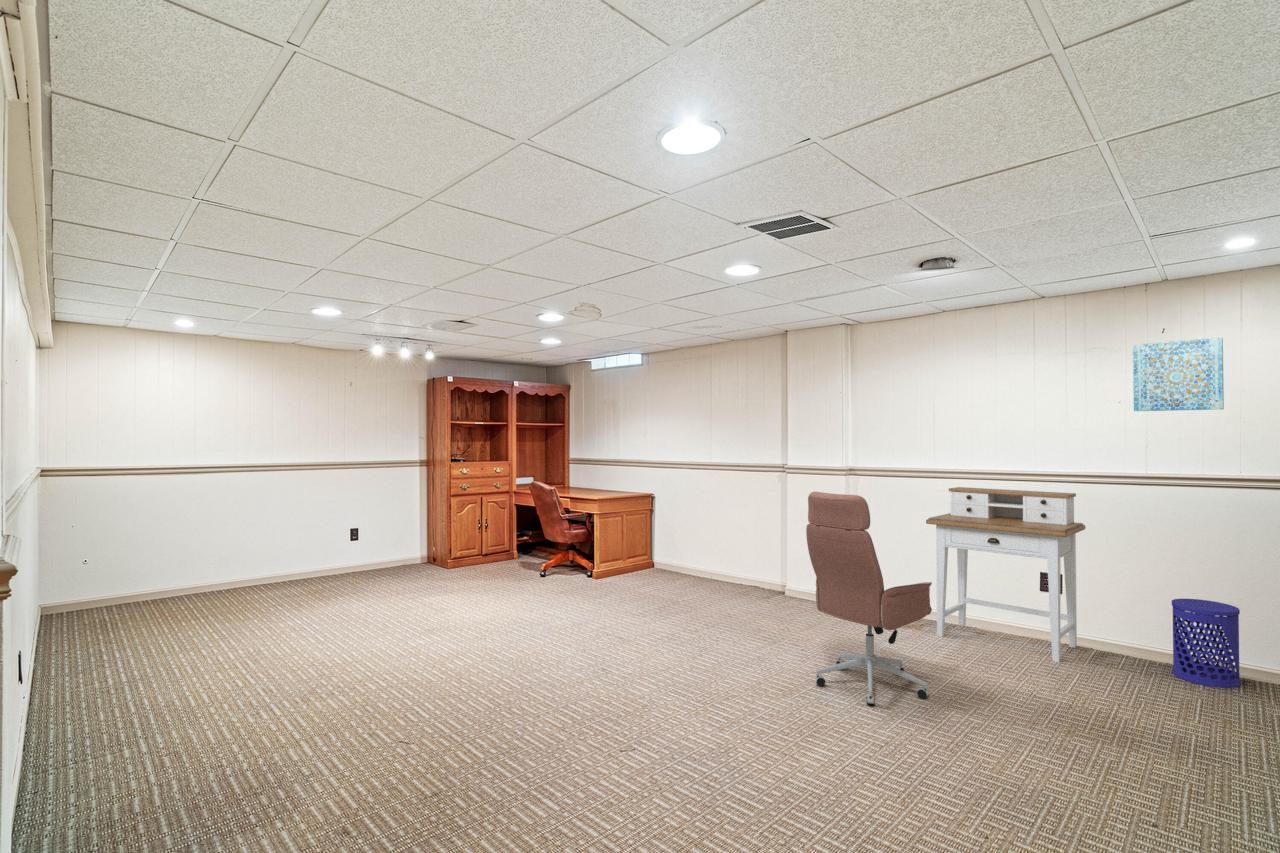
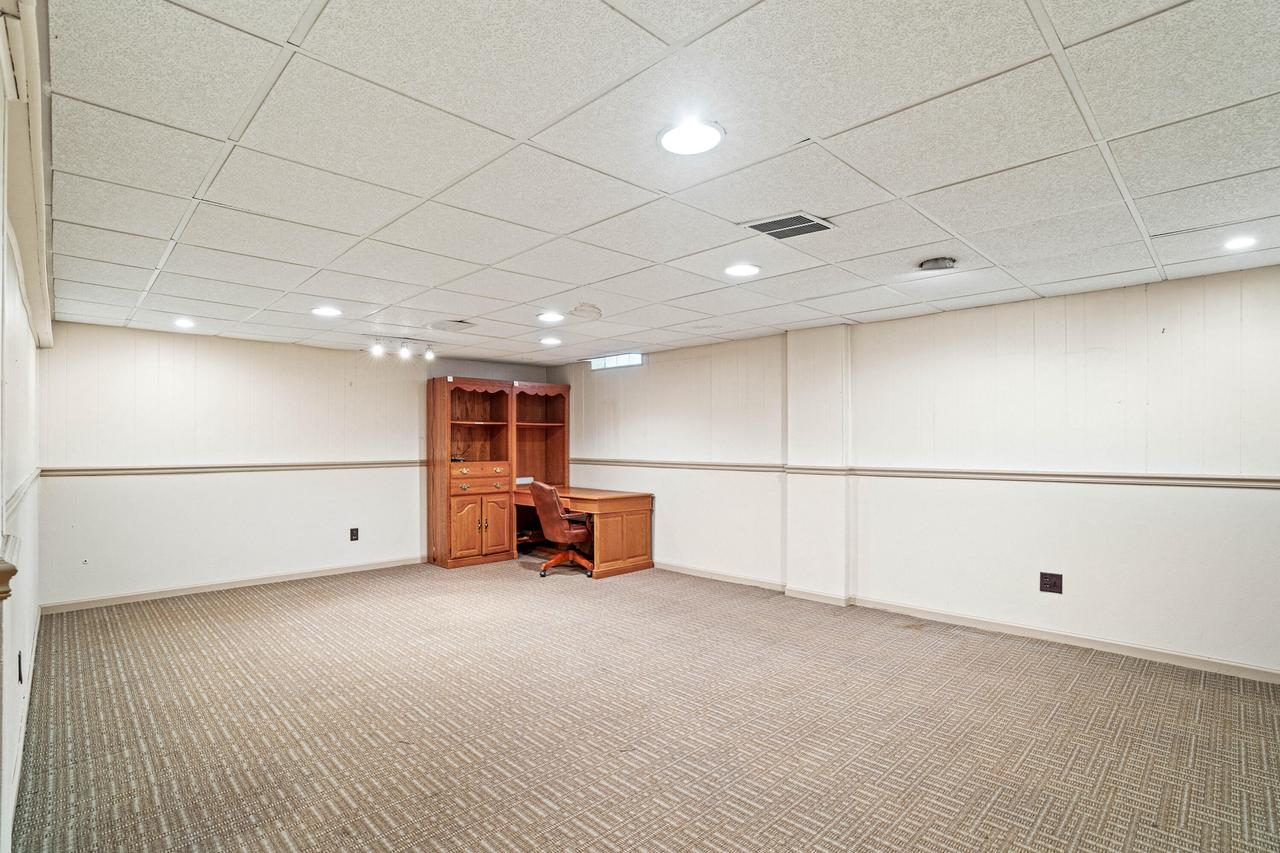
- desk [925,486,1086,663]
- office chair [805,491,933,707]
- wall art [1132,336,1225,412]
- waste bin [1171,598,1242,689]
